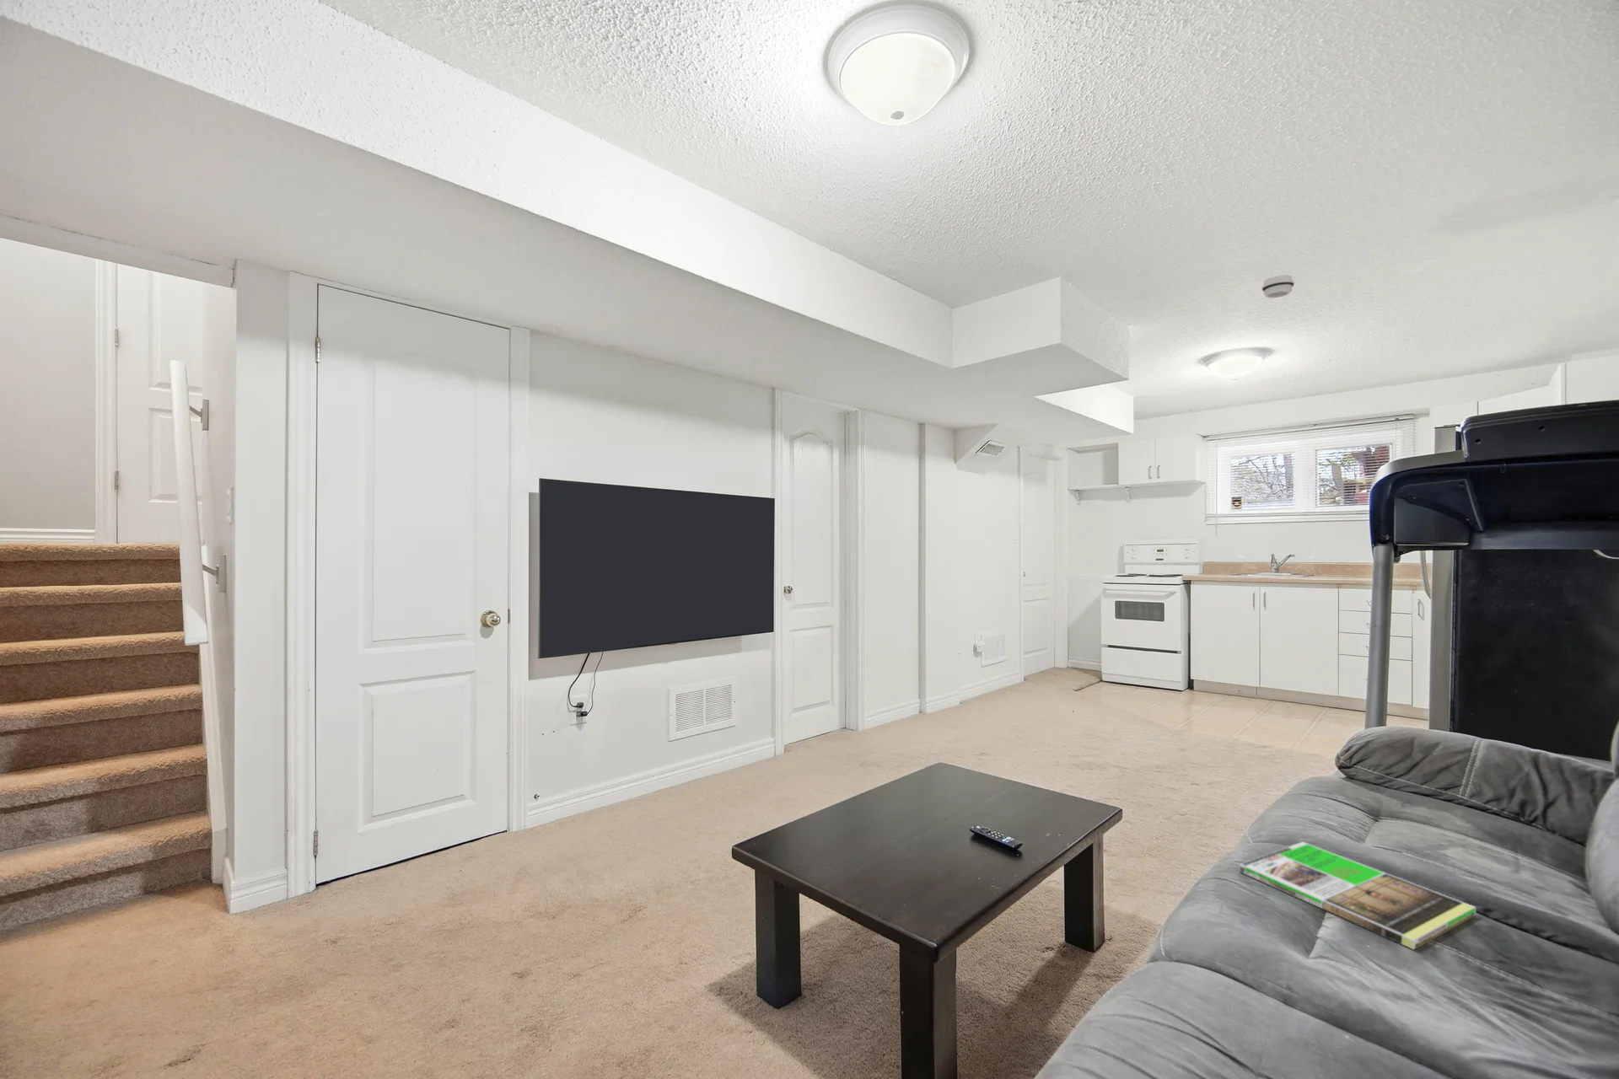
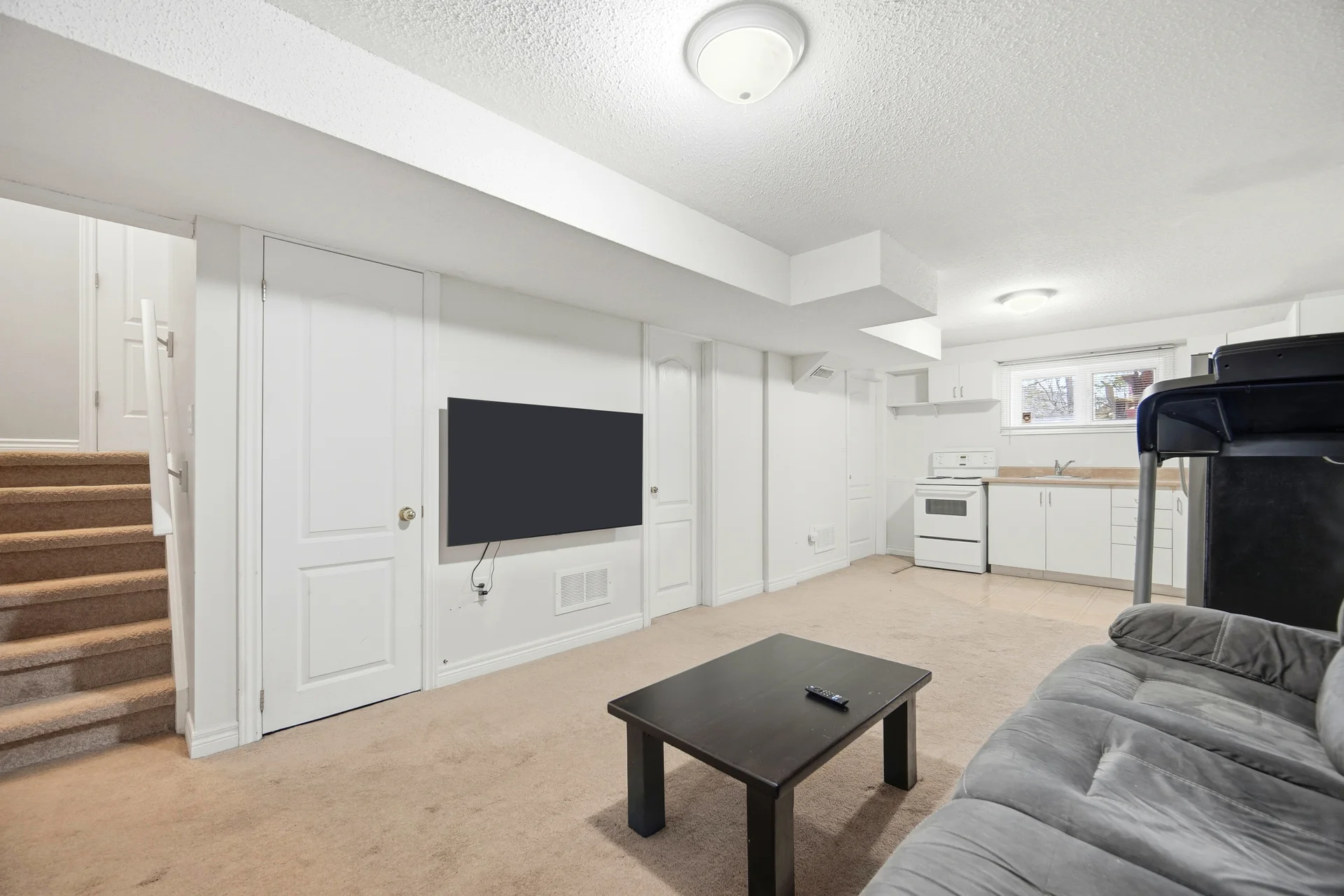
- smoke detector [1261,275,1295,299]
- magazine [1238,842,1477,950]
